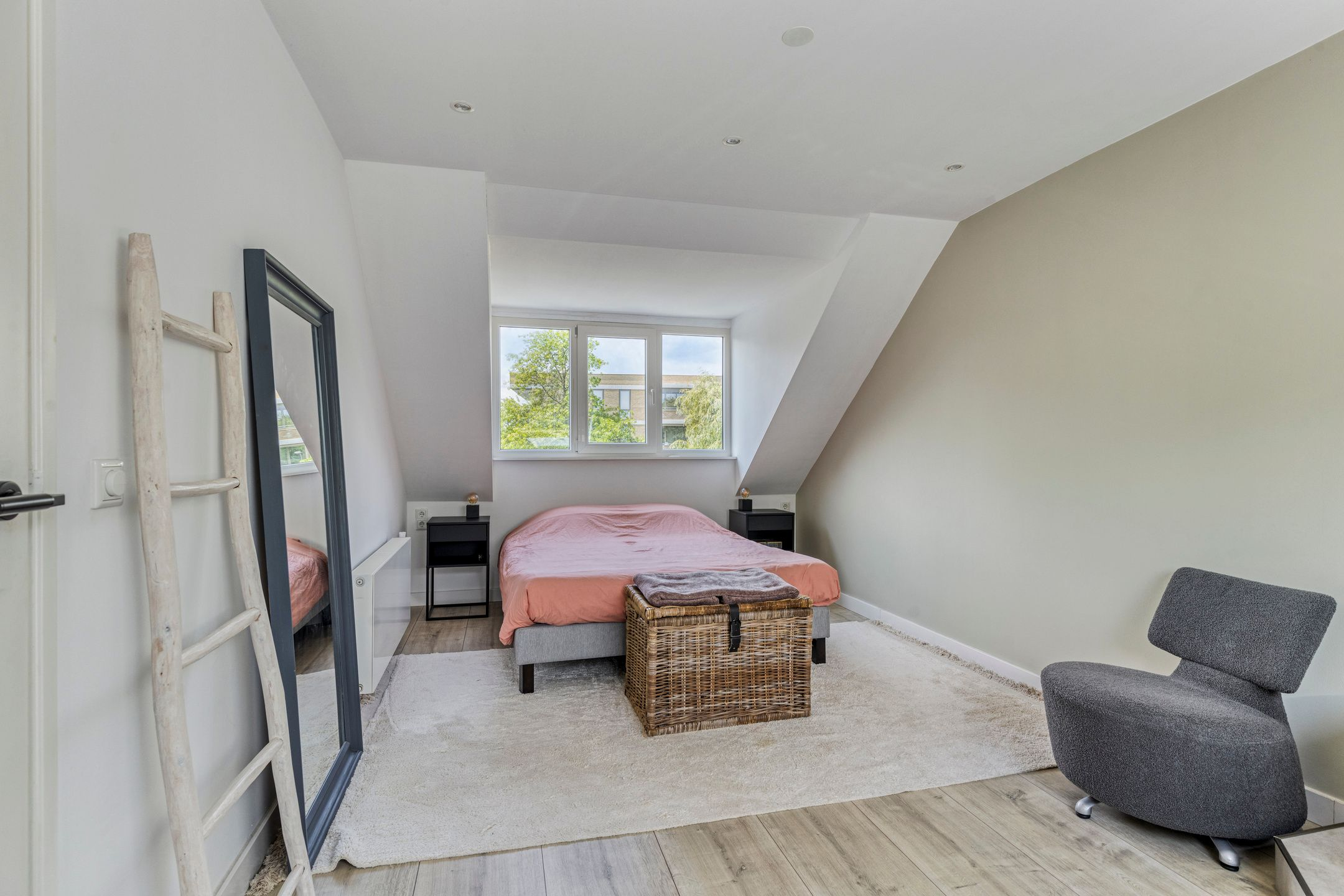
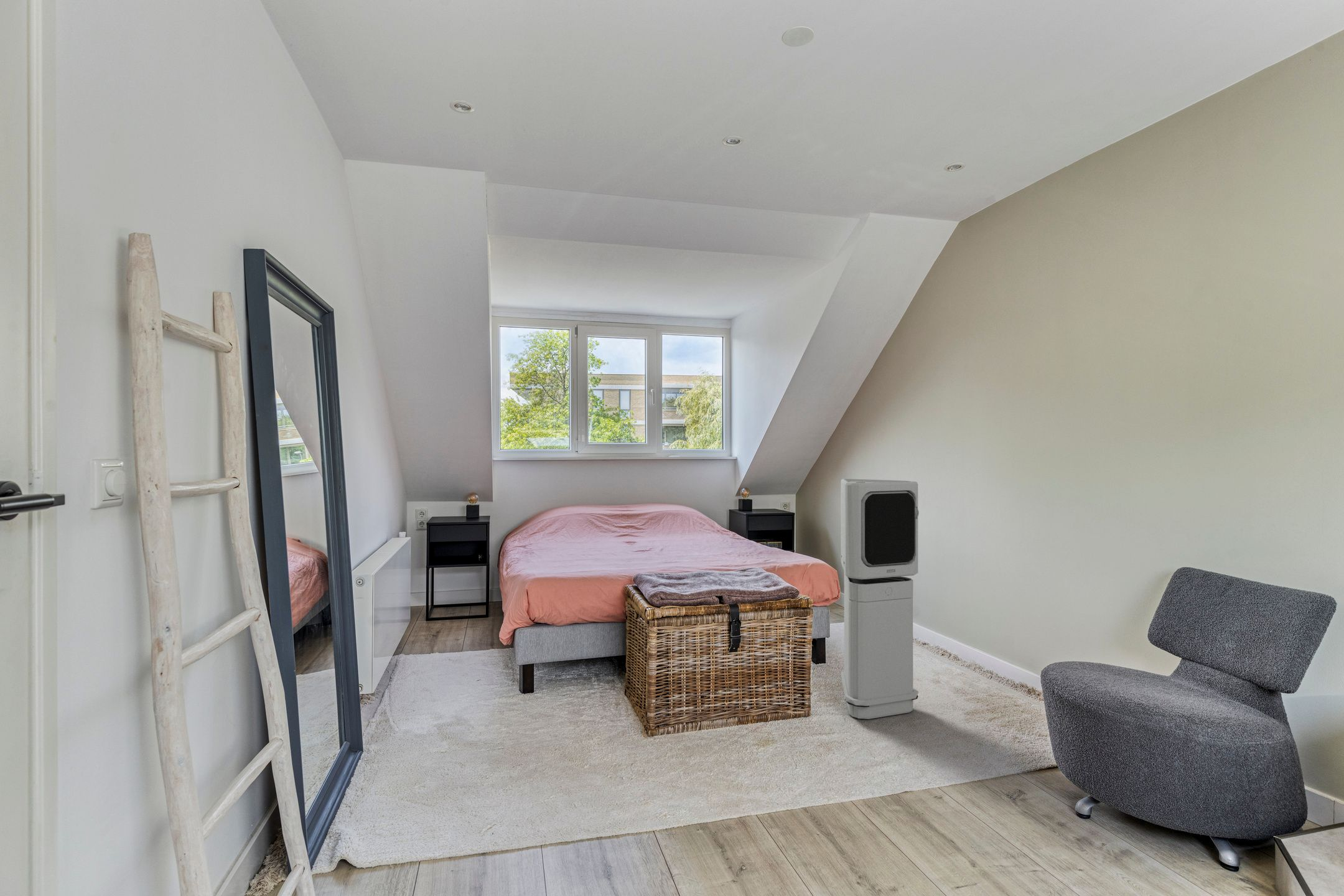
+ air purifier [841,478,920,720]
